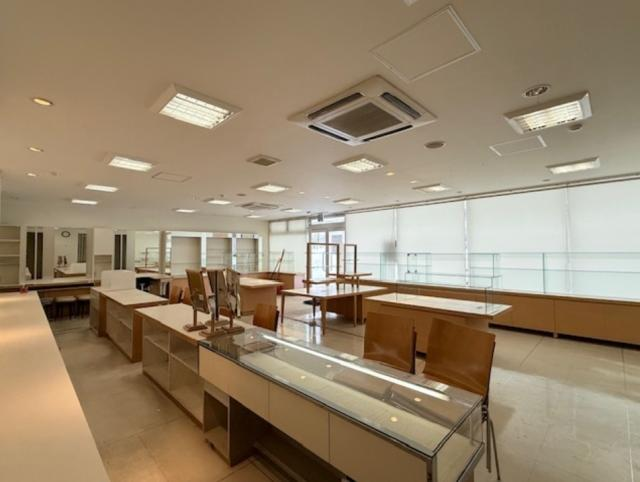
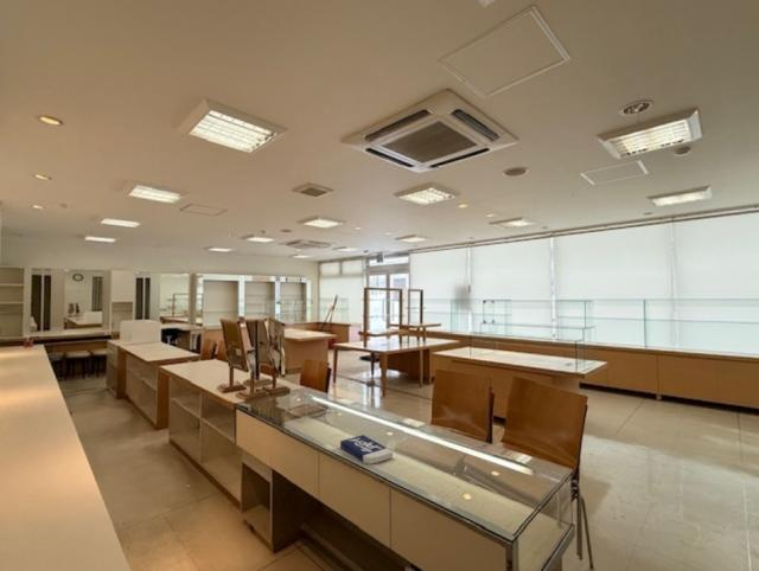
+ book [339,434,394,466]
